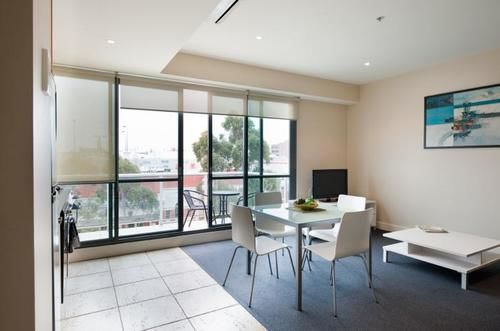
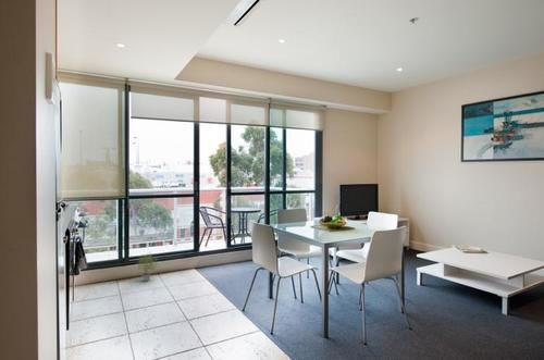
+ potted plant [136,252,159,283]
